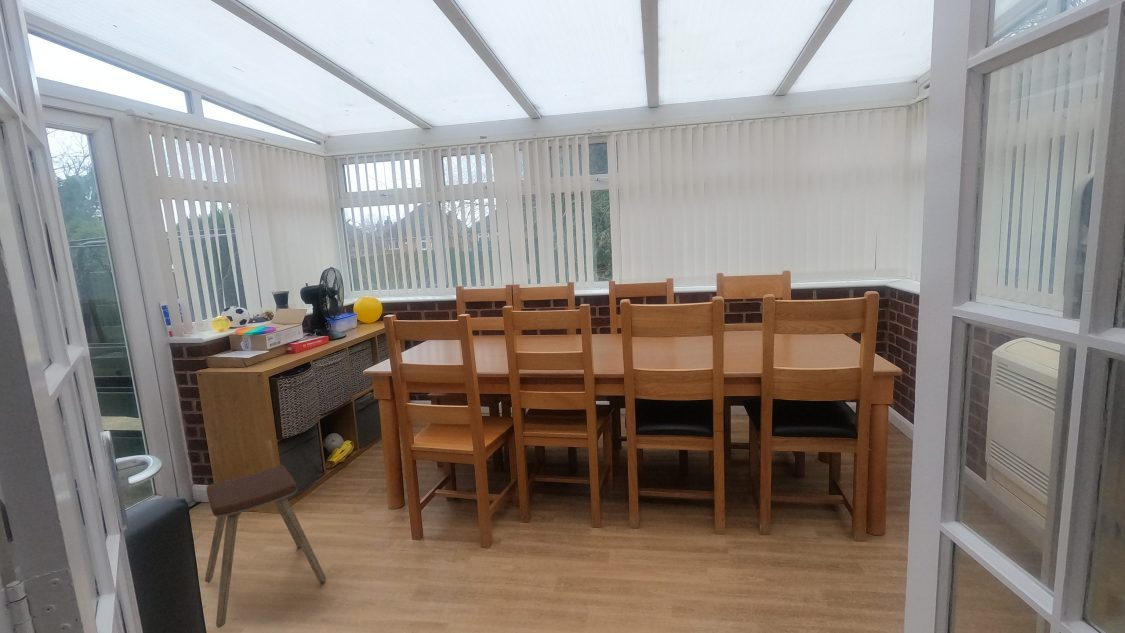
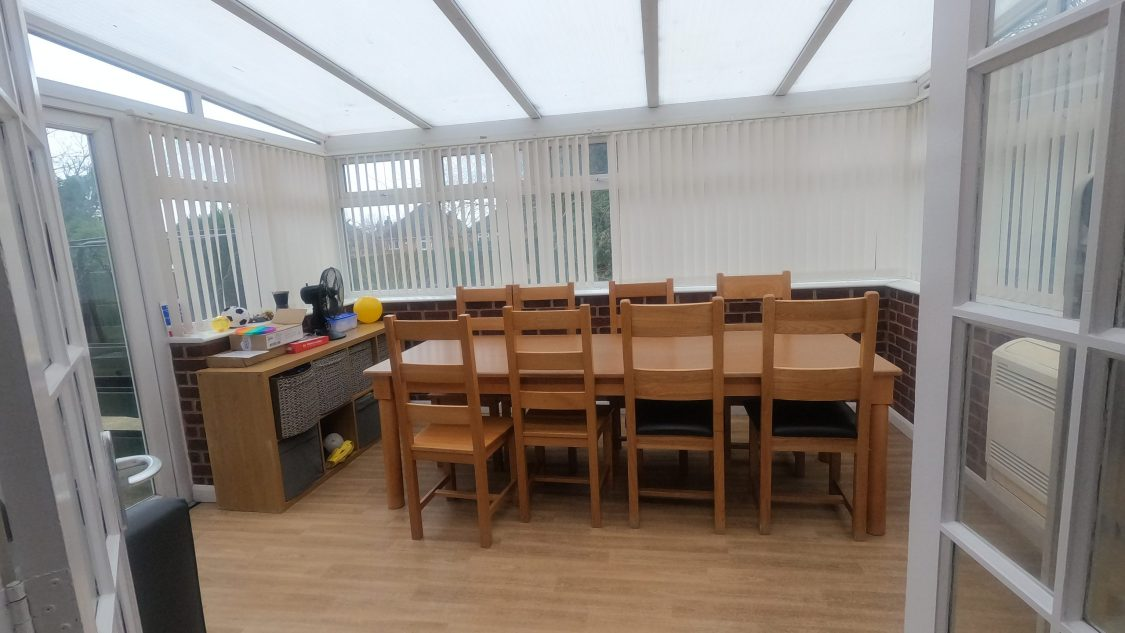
- music stool [204,464,327,629]
